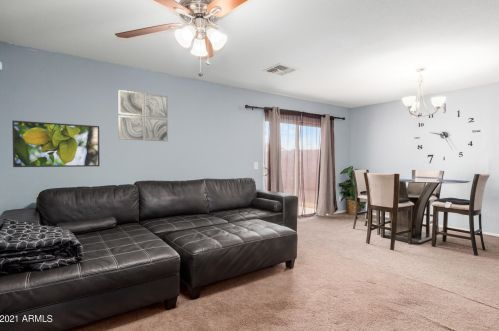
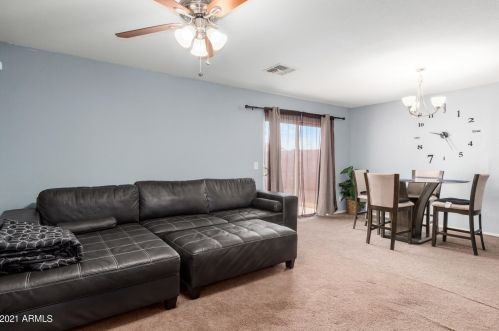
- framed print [11,119,101,168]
- wall art [117,89,169,142]
